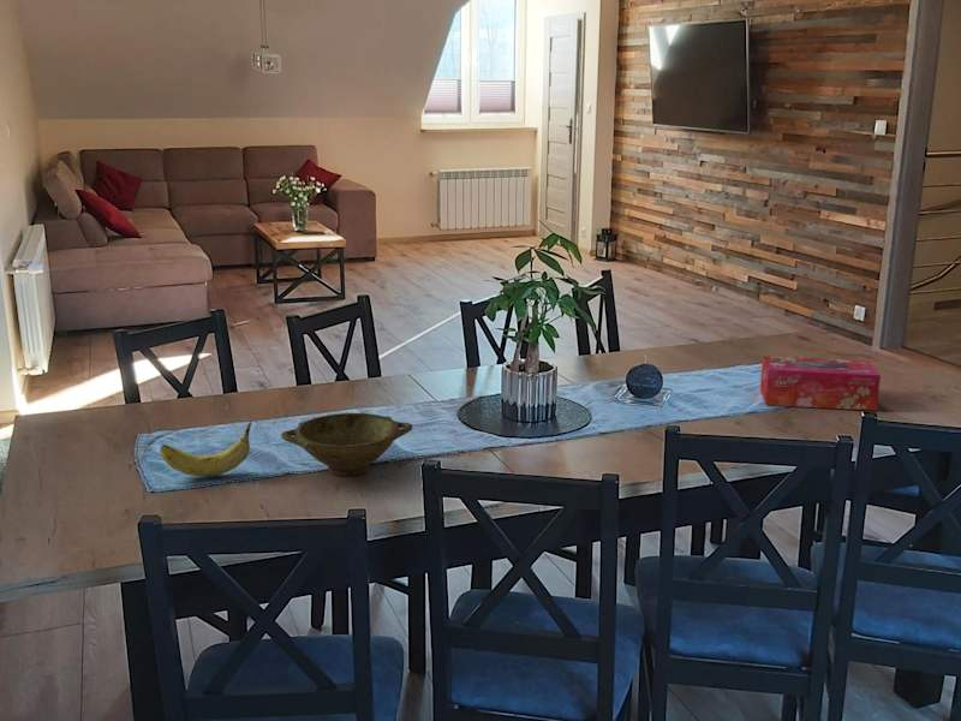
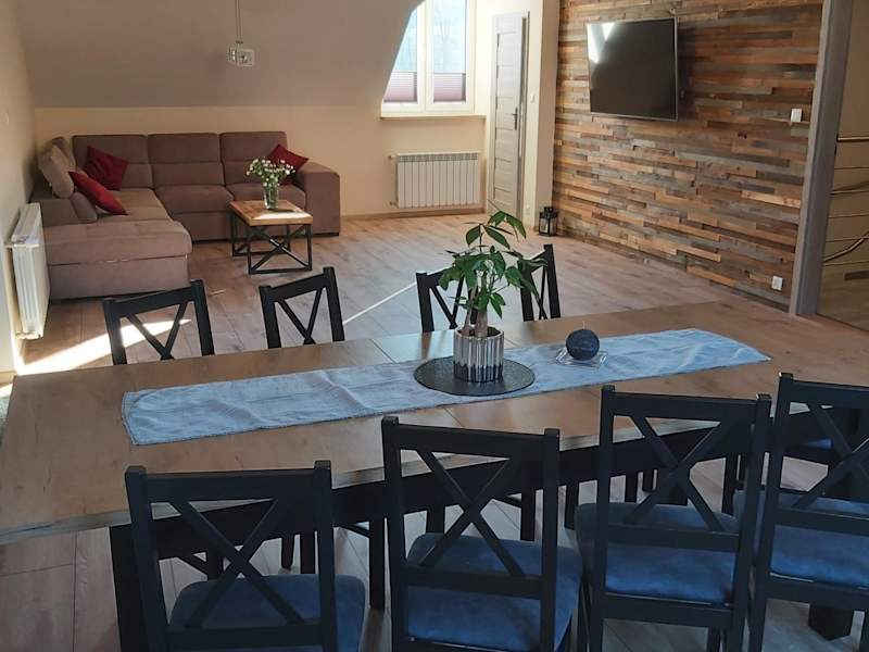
- fruit [159,416,253,477]
- tissue box [759,354,882,412]
- bowl [280,412,413,477]
